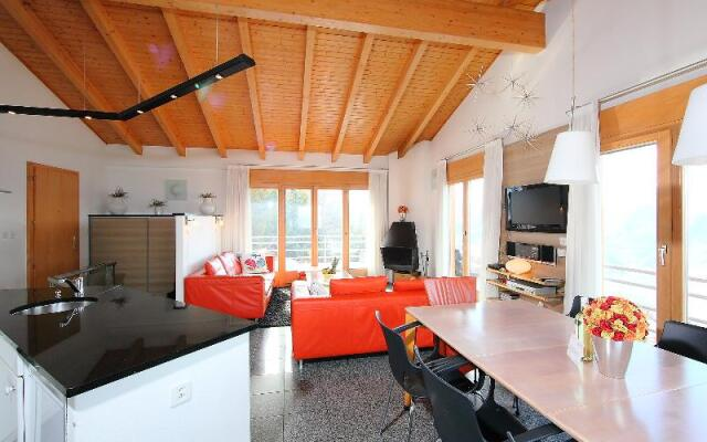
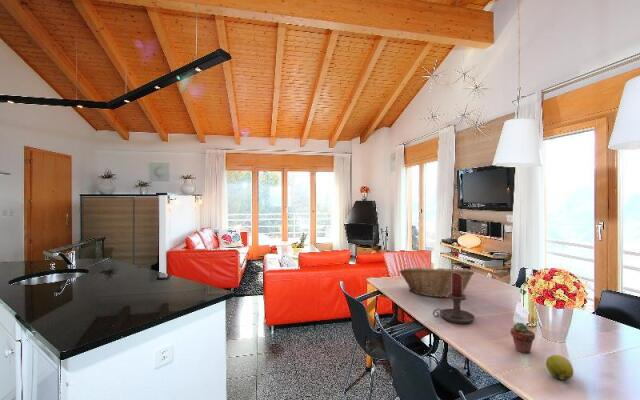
+ fruit basket [398,264,475,299]
+ candle holder [432,273,476,324]
+ potted succulent [510,321,536,354]
+ apple [545,354,574,381]
